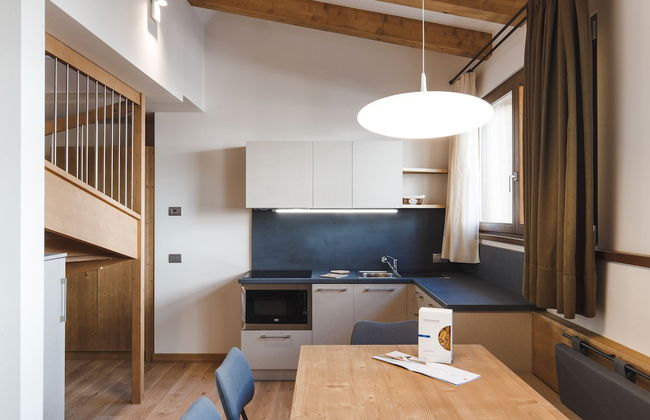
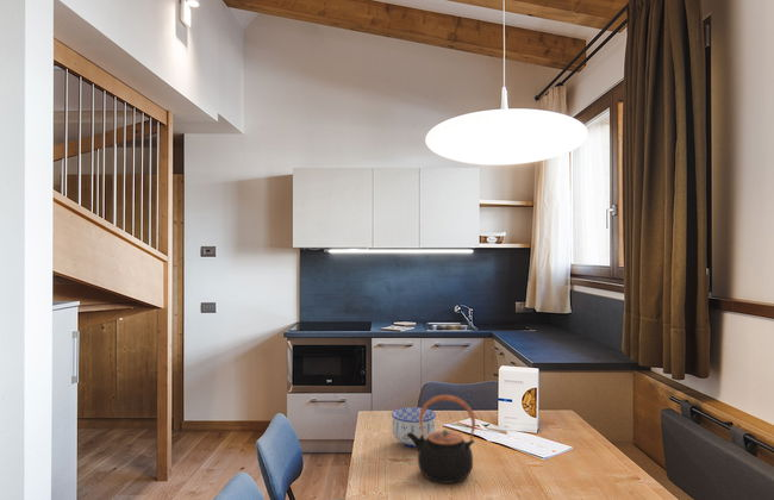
+ teapot [406,394,476,485]
+ bowl [391,406,437,449]
